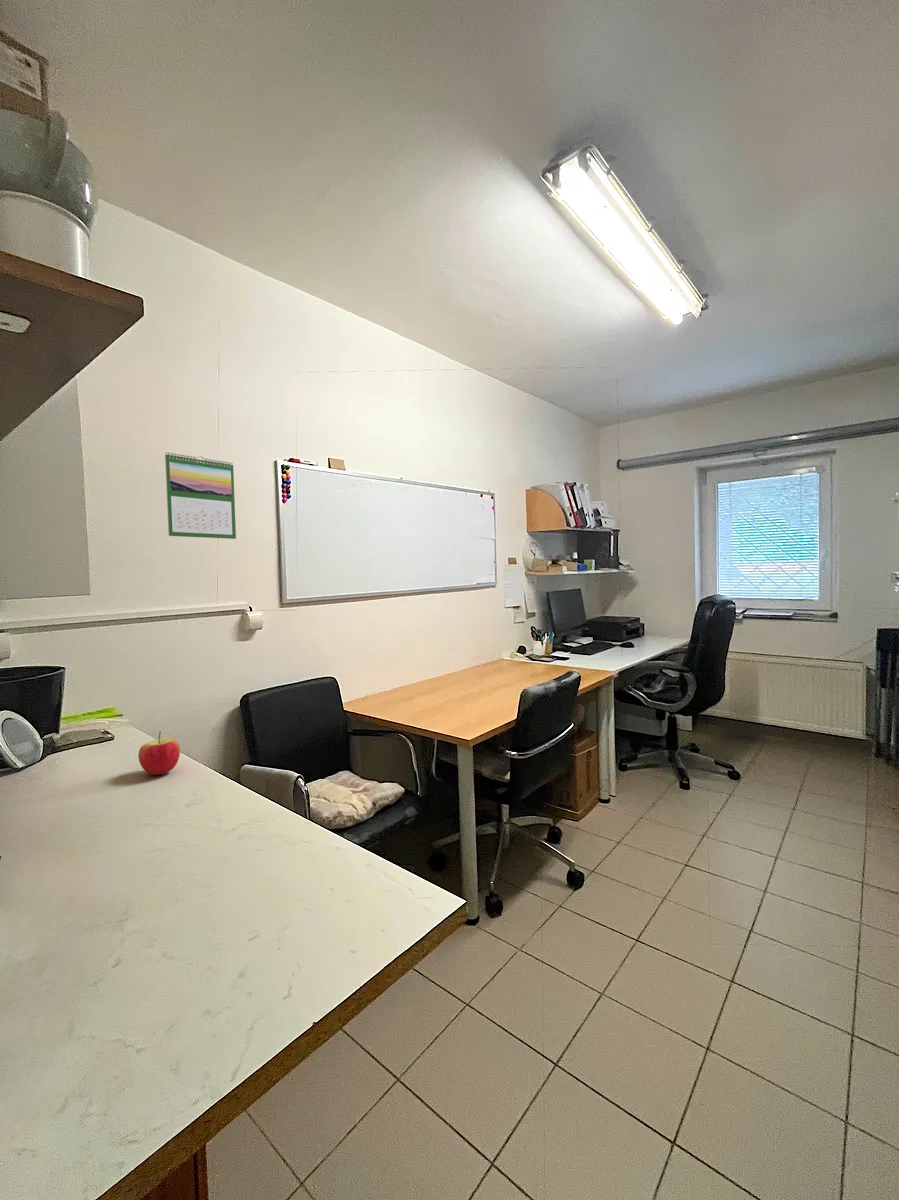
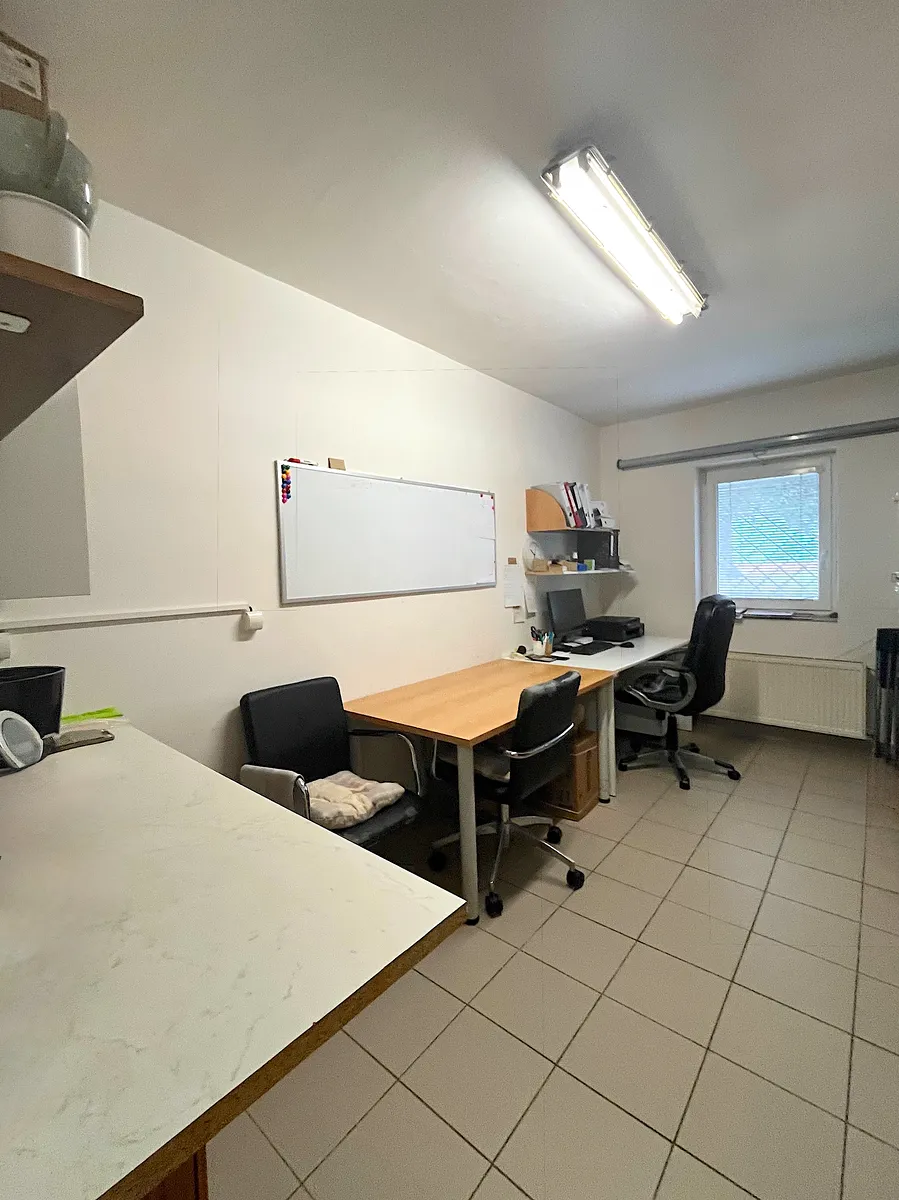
- apple [137,730,181,776]
- calendar [164,451,237,540]
